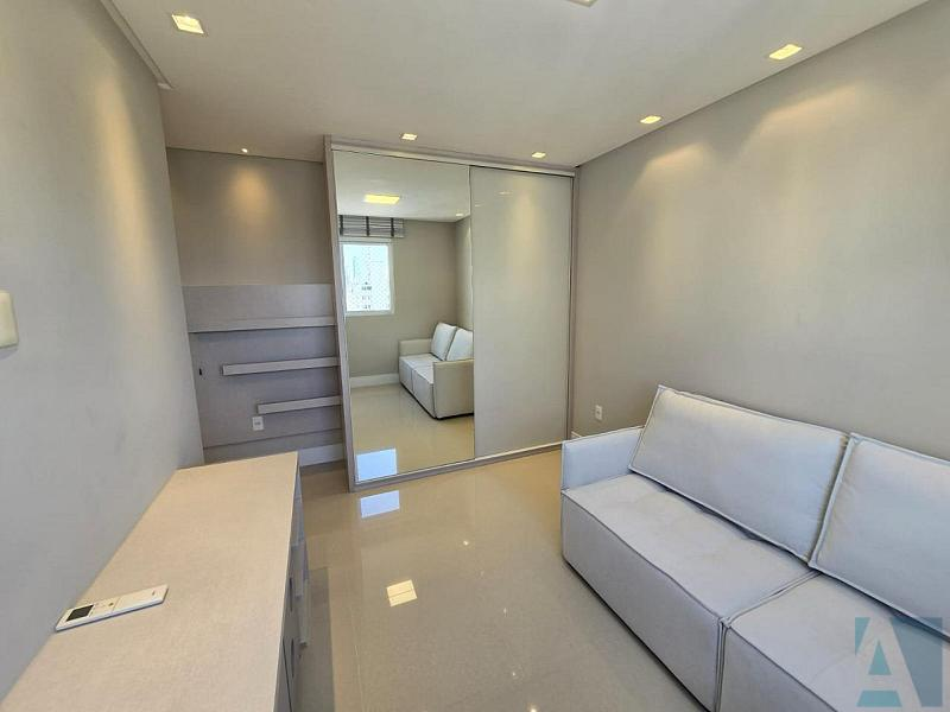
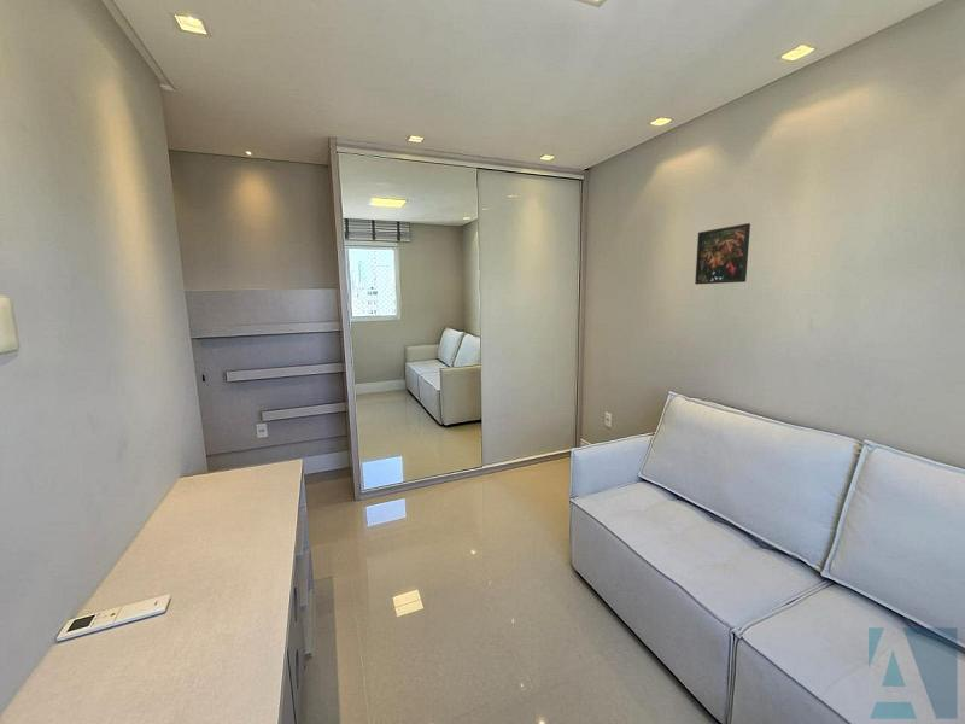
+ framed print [694,222,751,286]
